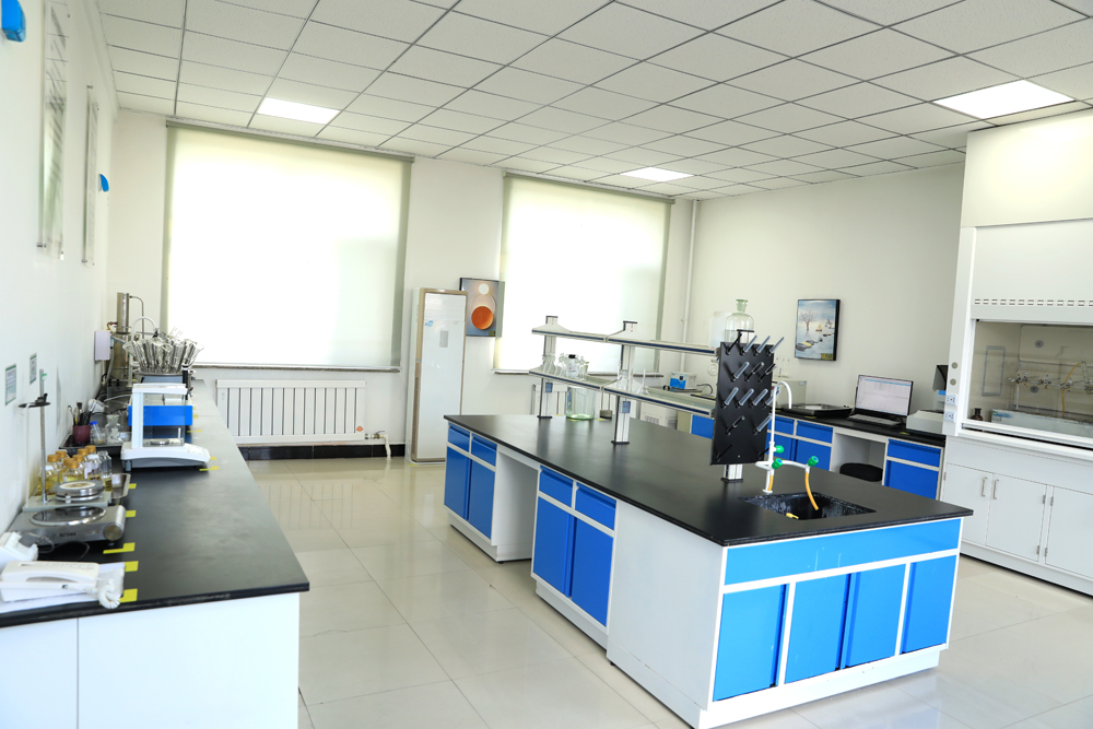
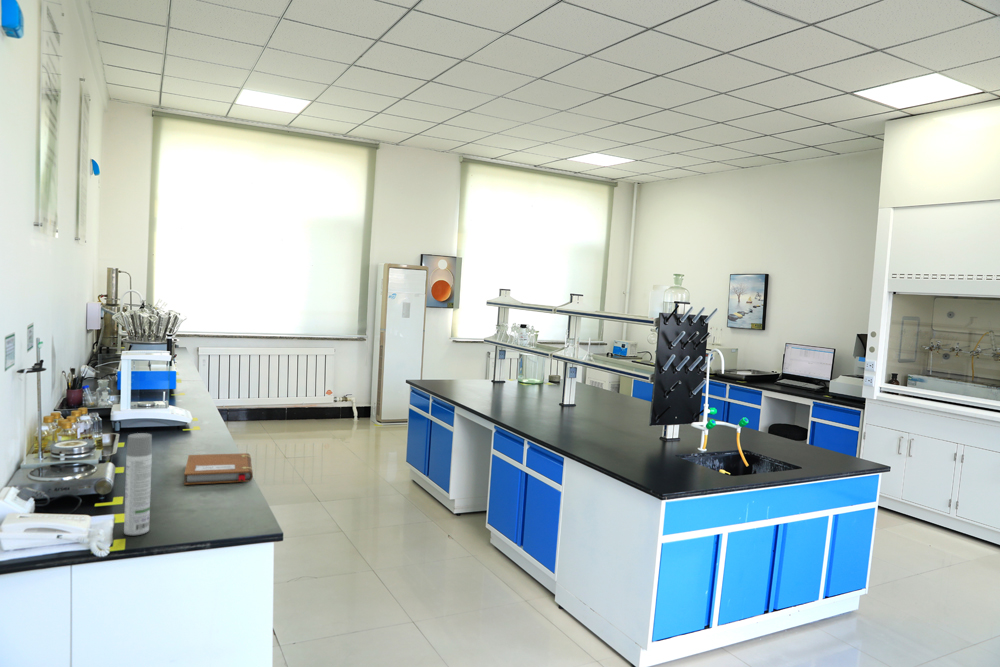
+ notebook [183,452,254,486]
+ spray bottle [123,432,153,536]
